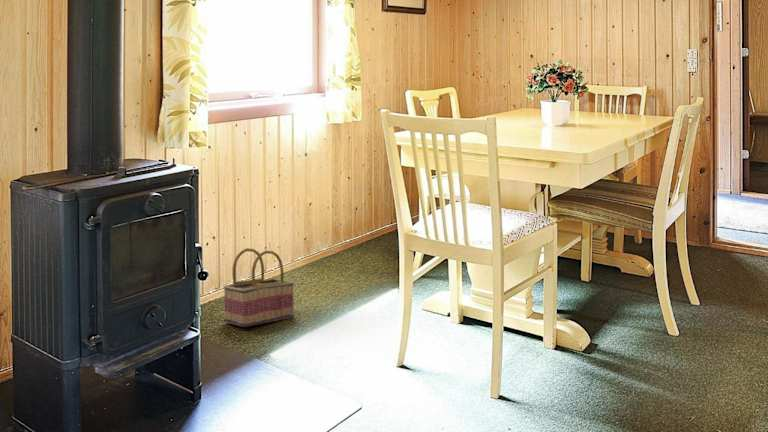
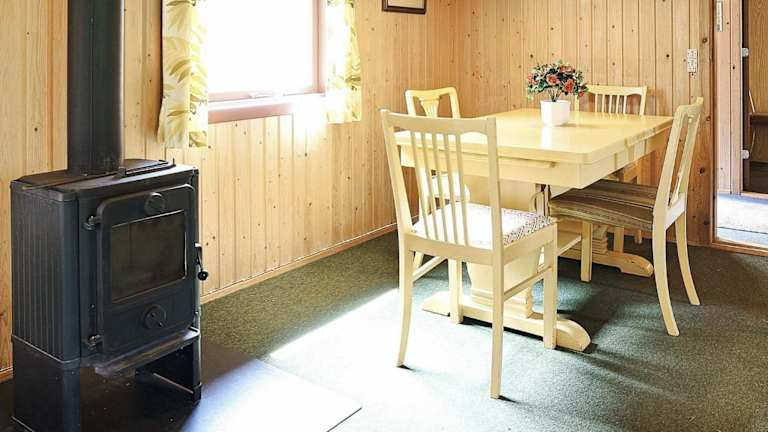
- basket [222,247,295,328]
